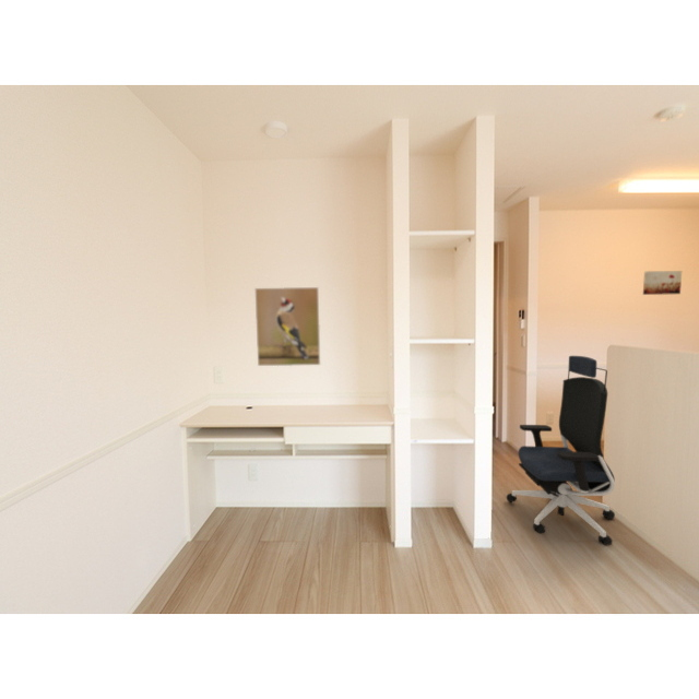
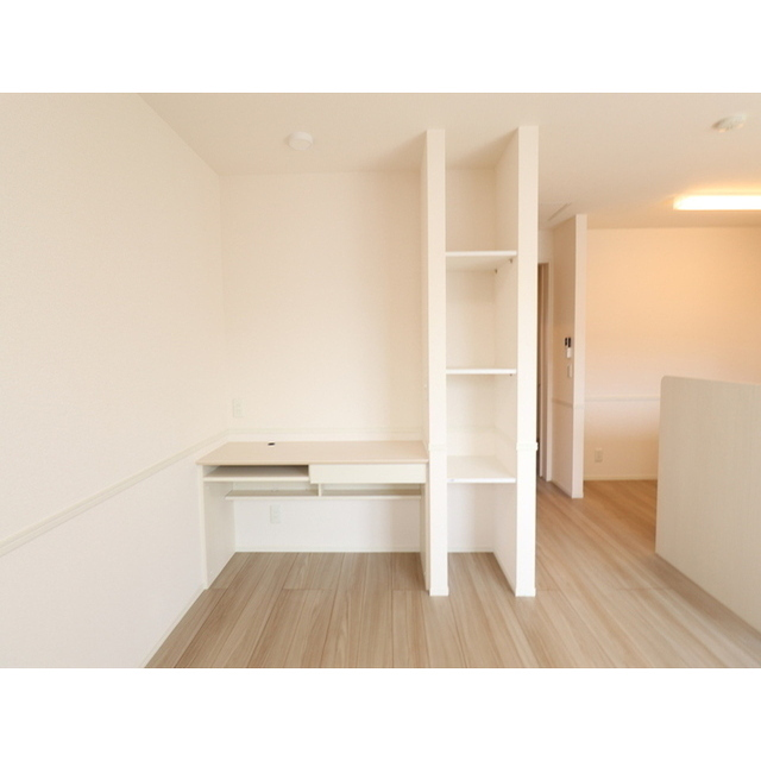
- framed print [253,286,321,367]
- office chair [506,355,616,546]
- wall art [642,270,683,296]
